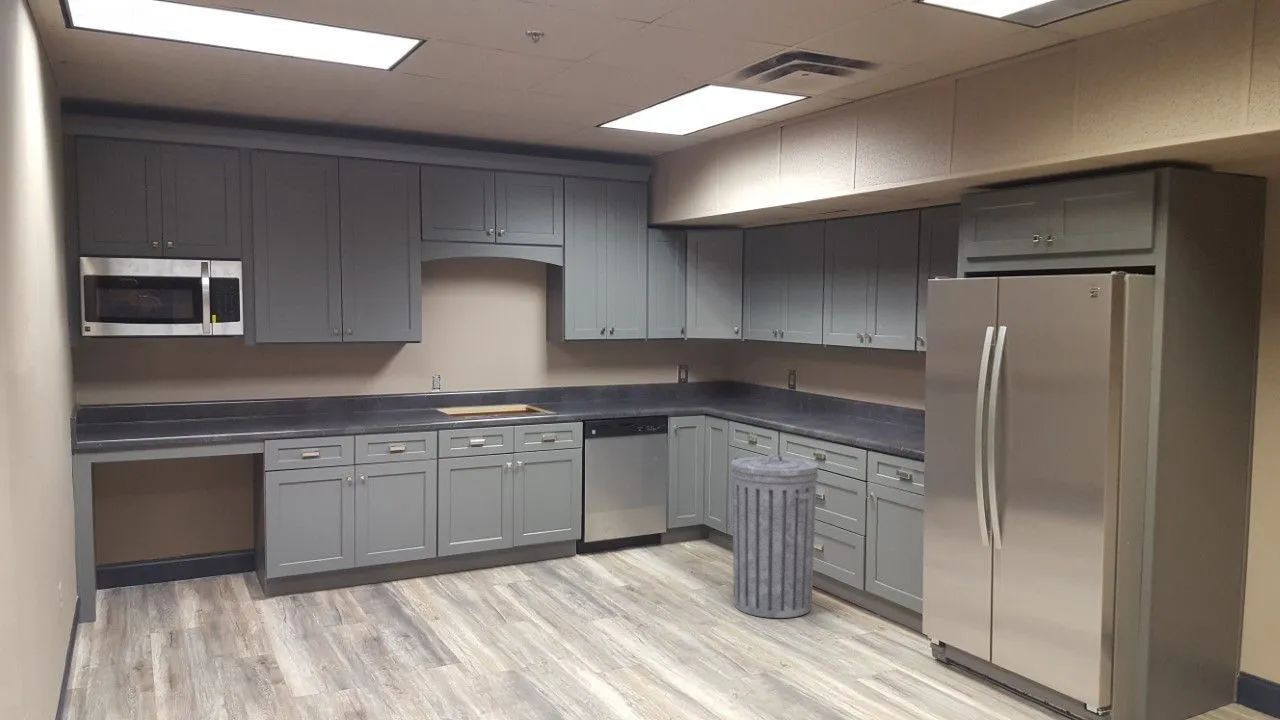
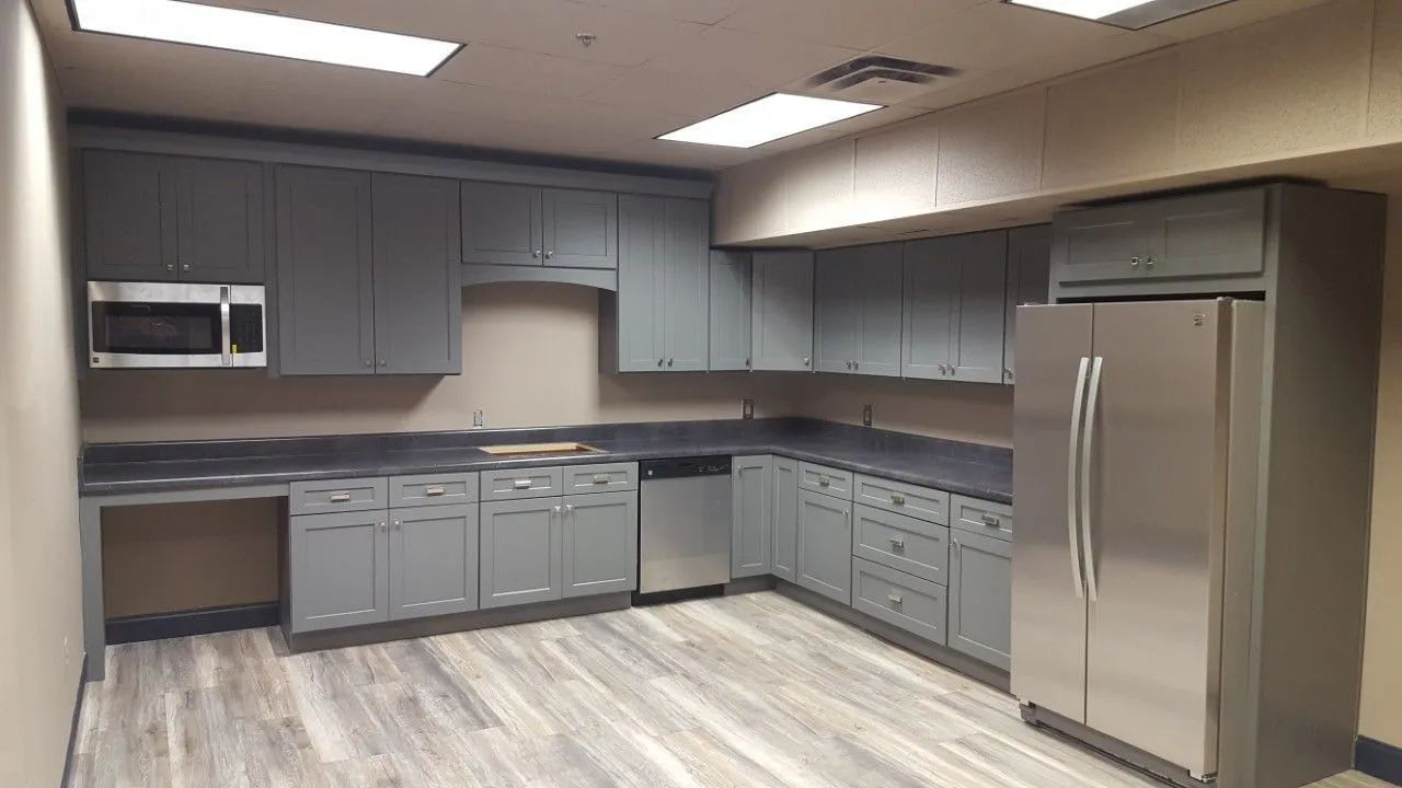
- trash can [730,454,819,619]
